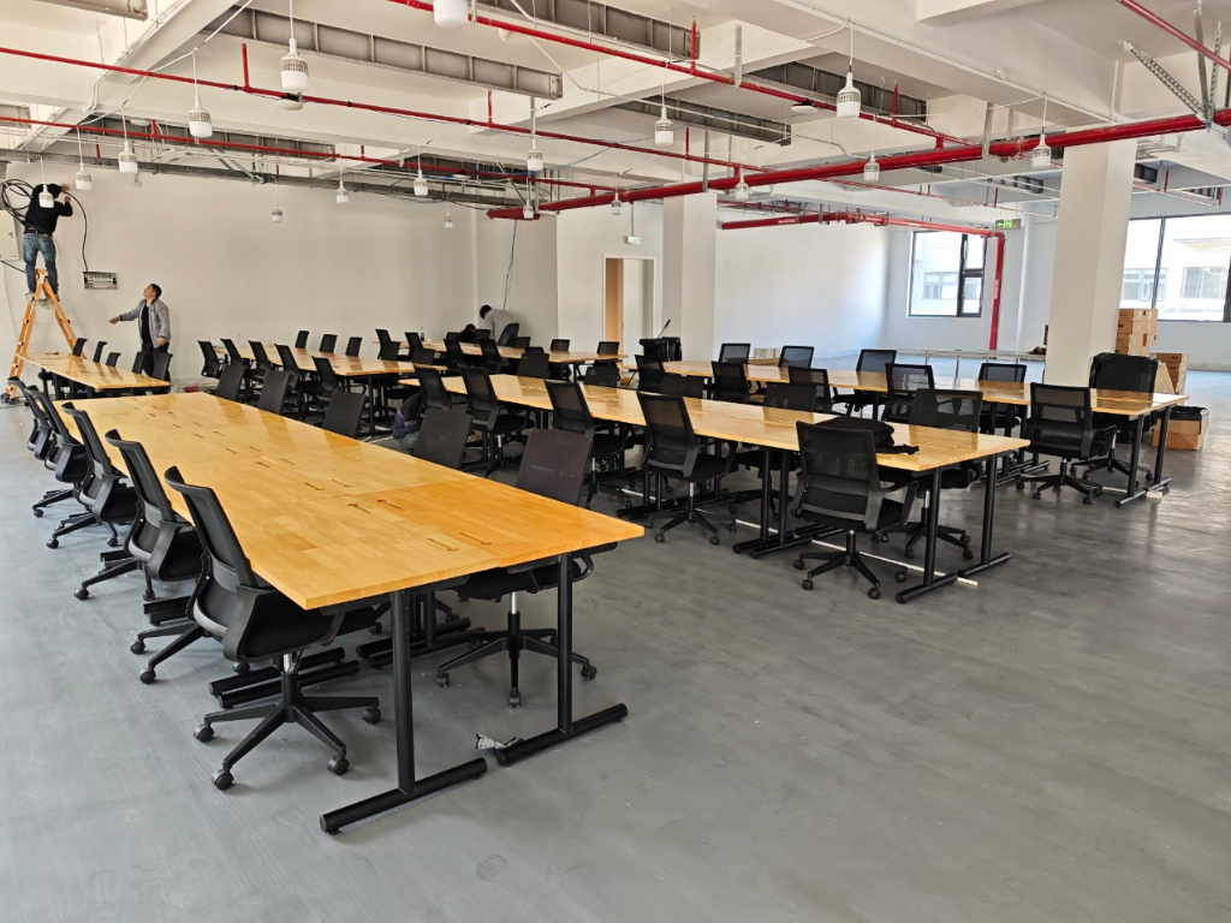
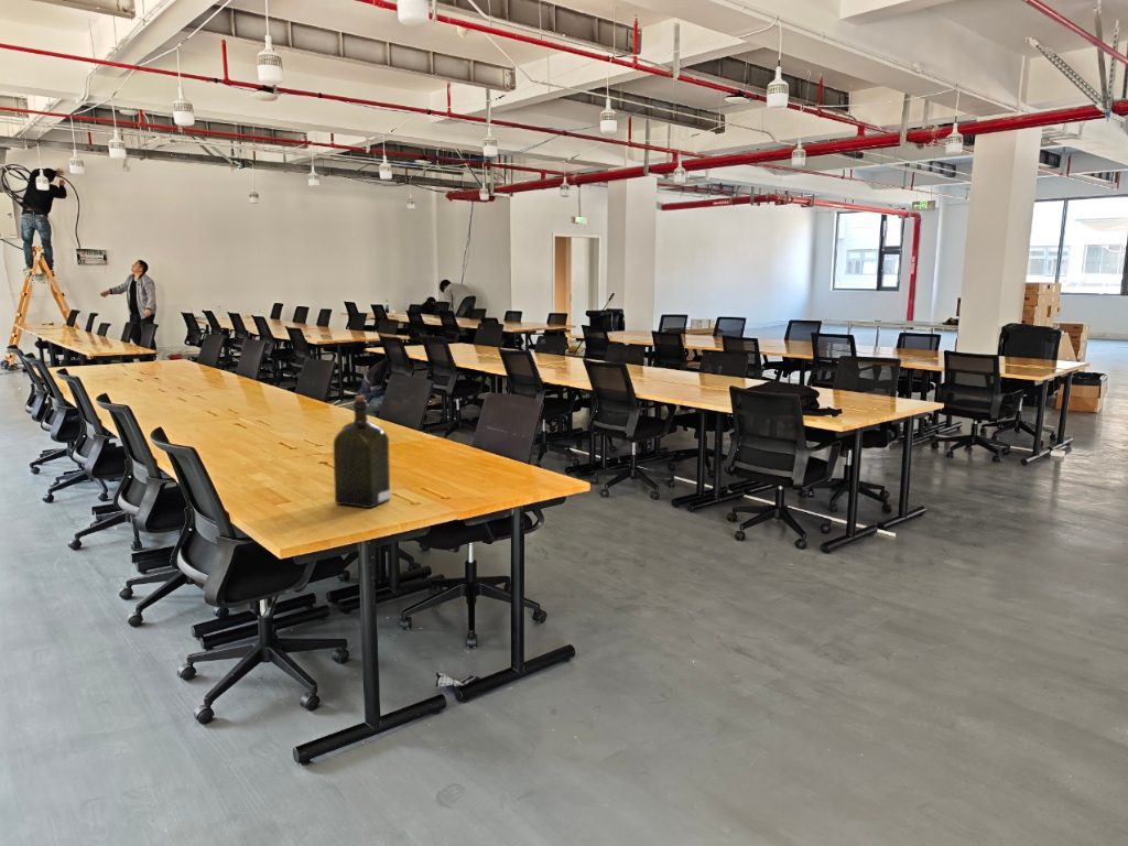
+ liquor [332,394,391,509]
